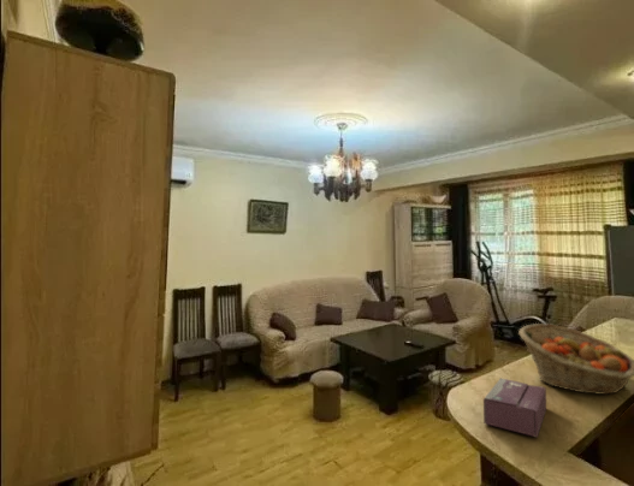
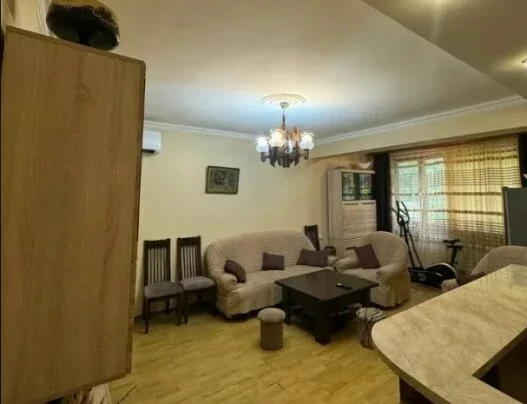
- tissue box [482,377,547,438]
- fruit basket [517,322,634,396]
